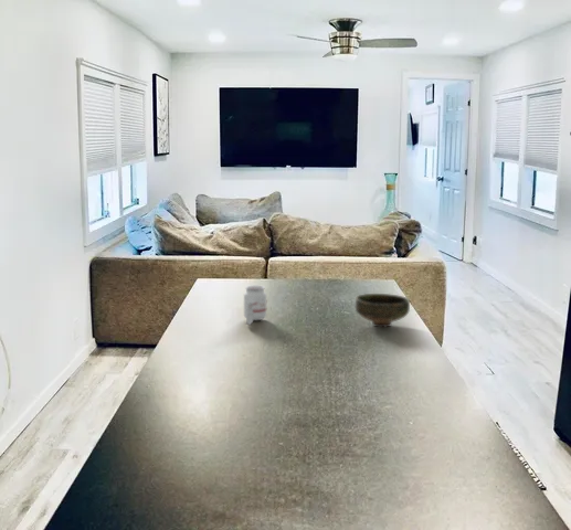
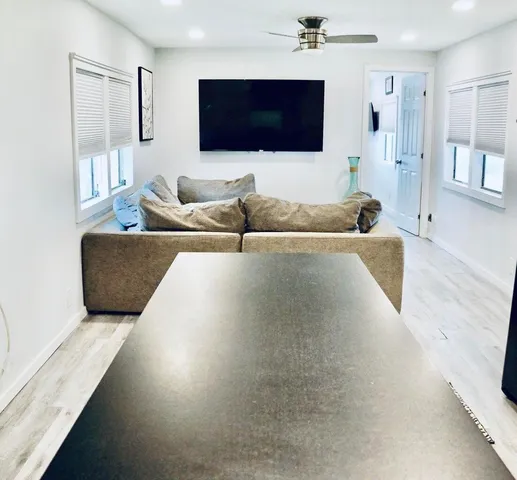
- candle [243,284,267,326]
- bowl [355,293,411,328]
